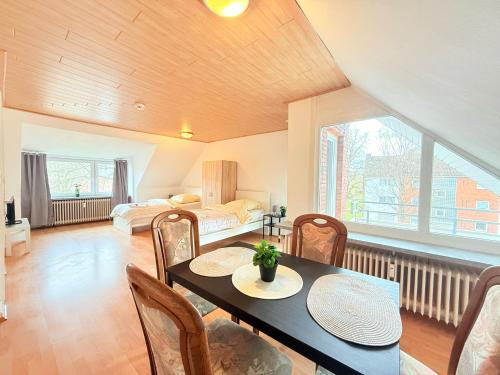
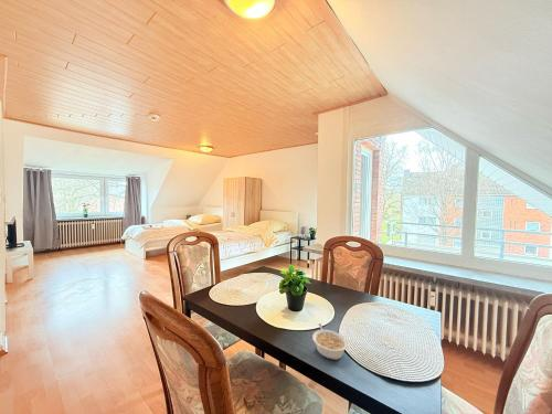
+ legume [311,322,349,361]
